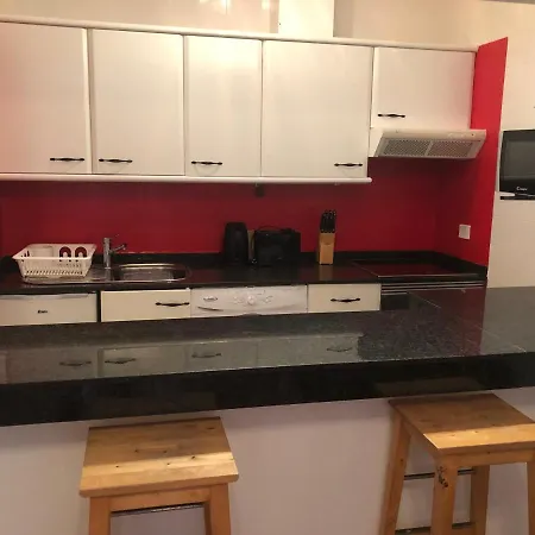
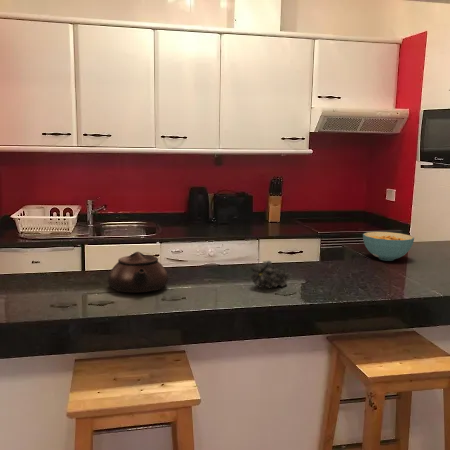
+ fruit [250,260,289,289]
+ teapot [107,251,169,294]
+ cereal bowl [362,231,415,262]
